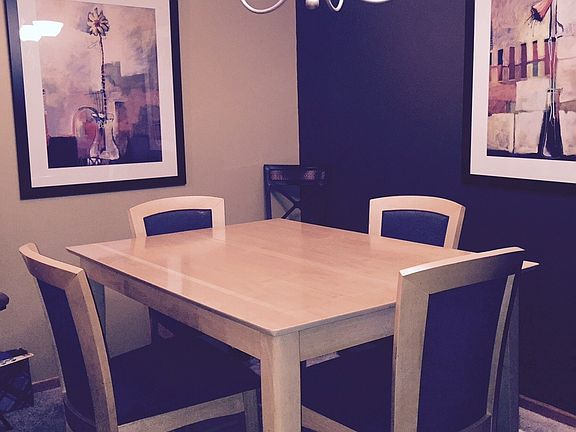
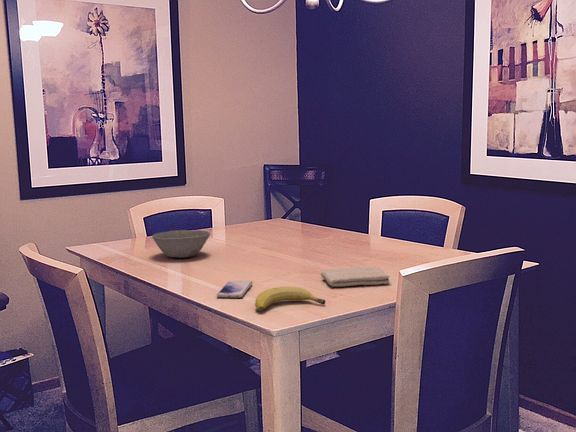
+ washcloth [320,266,391,288]
+ smartphone [216,280,253,299]
+ bowl [151,229,211,259]
+ fruit [254,286,326,312]
